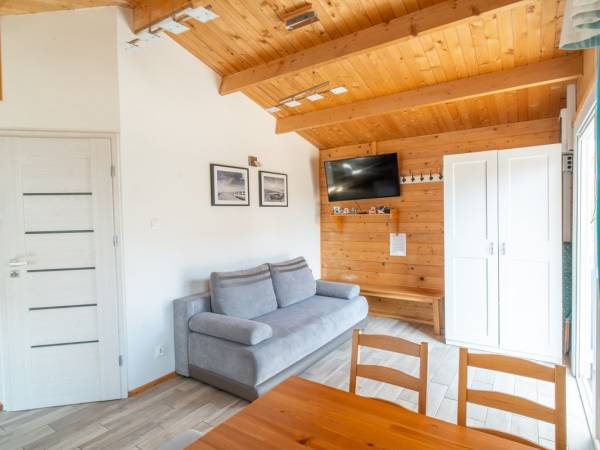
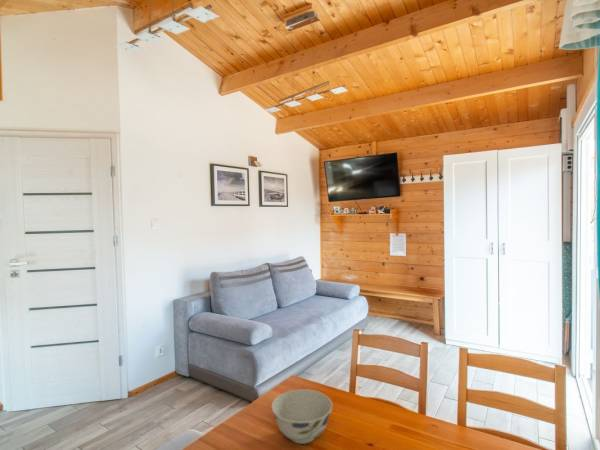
+ bowl [270,388,333,445]
